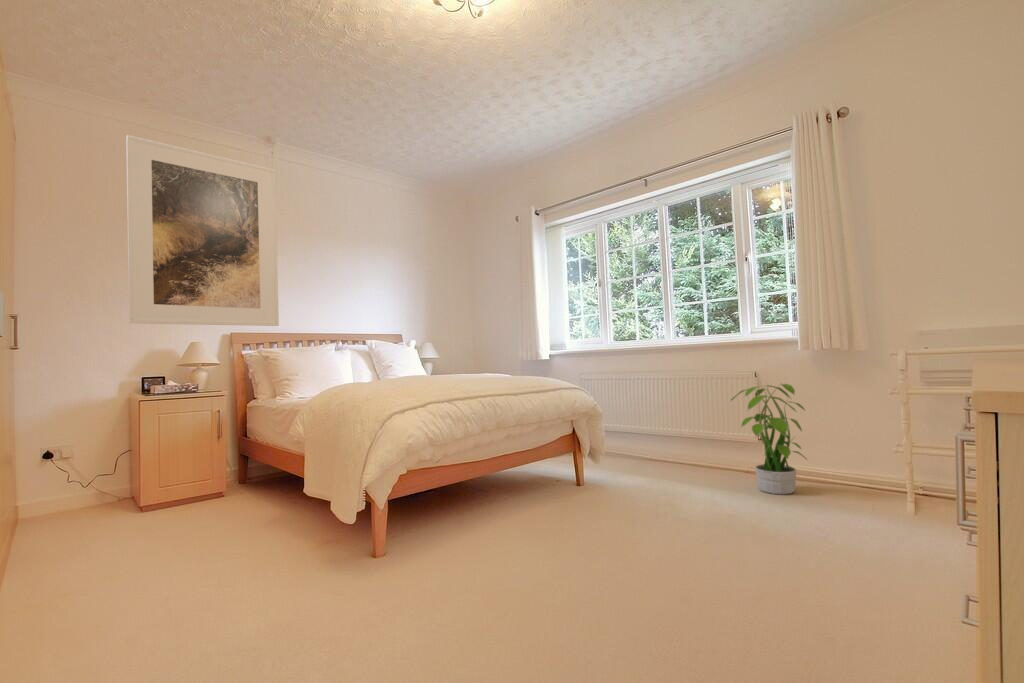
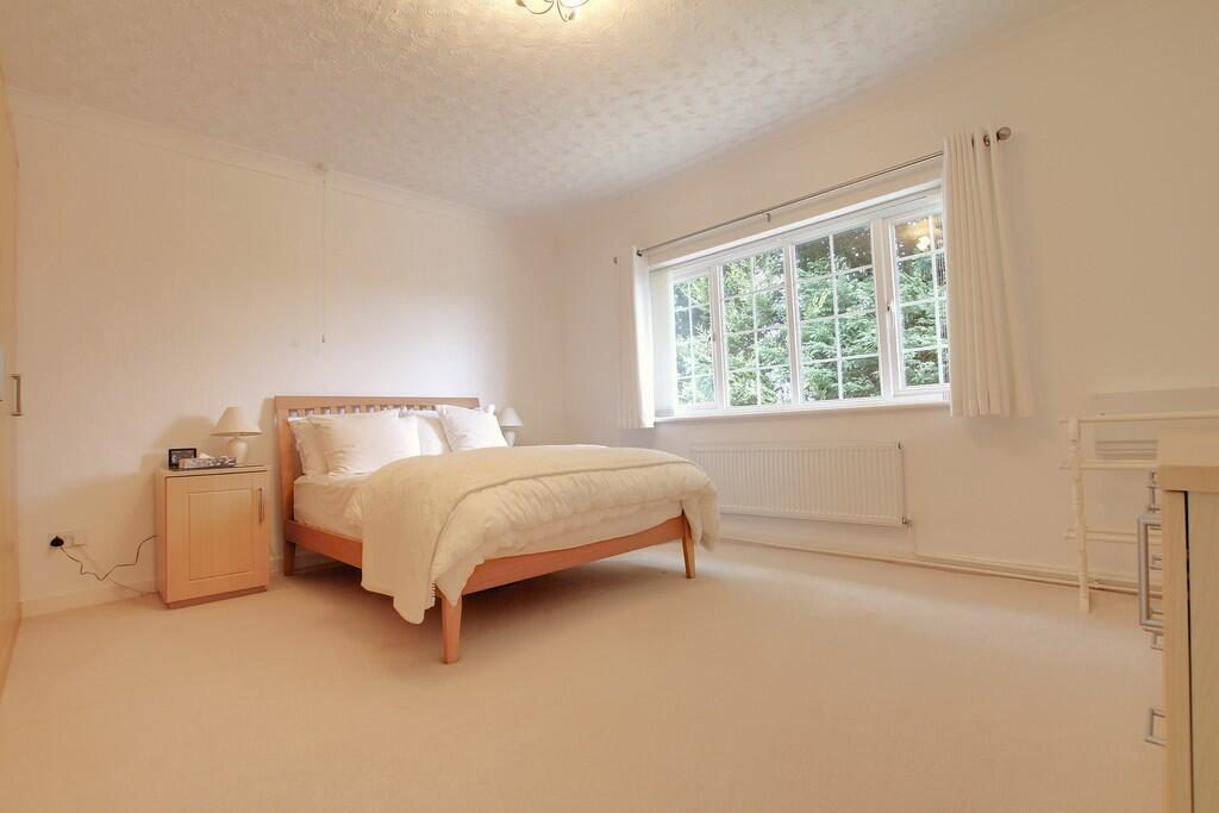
- potted plant [728,381,808,495]
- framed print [125,134,280,327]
